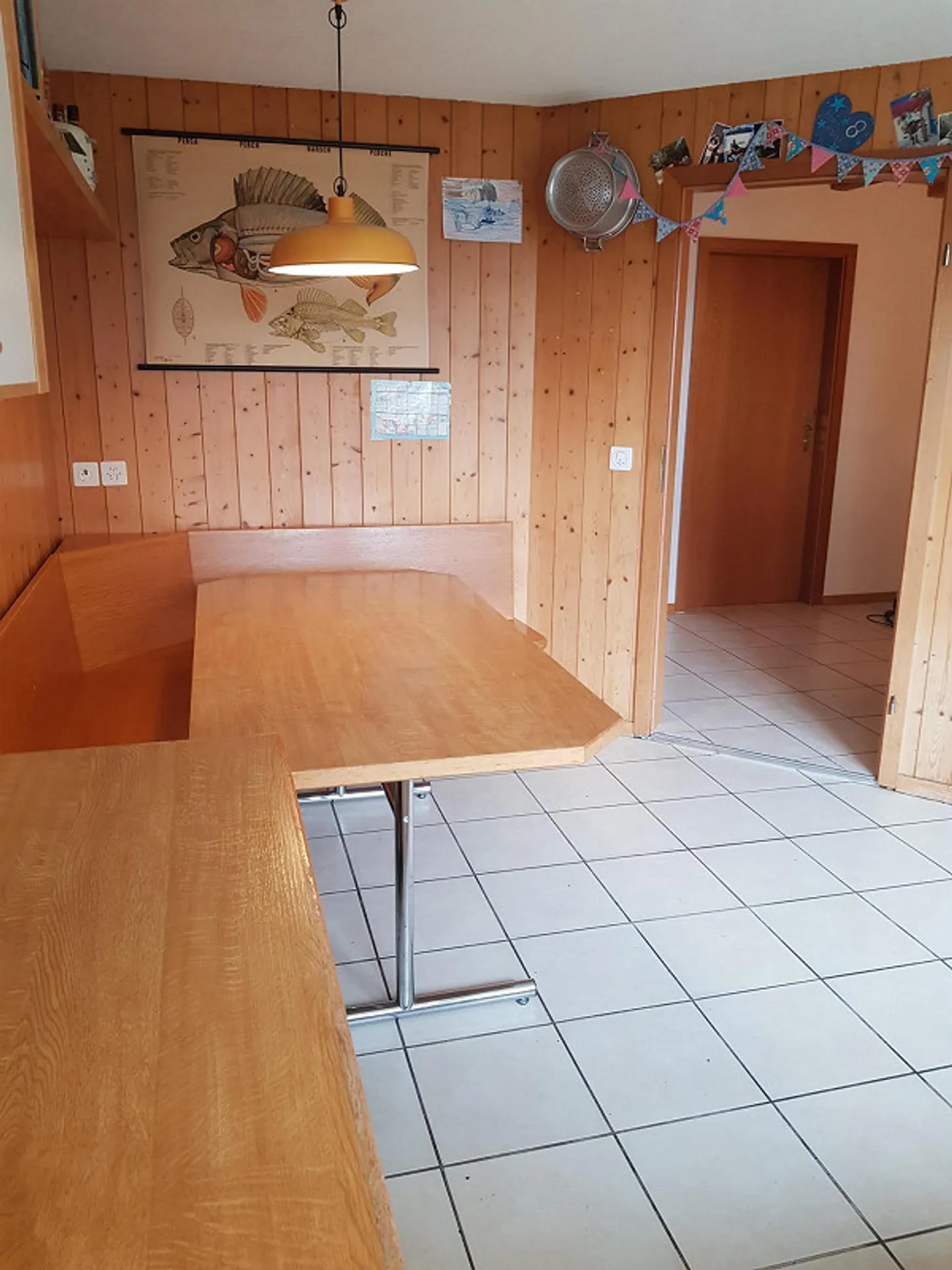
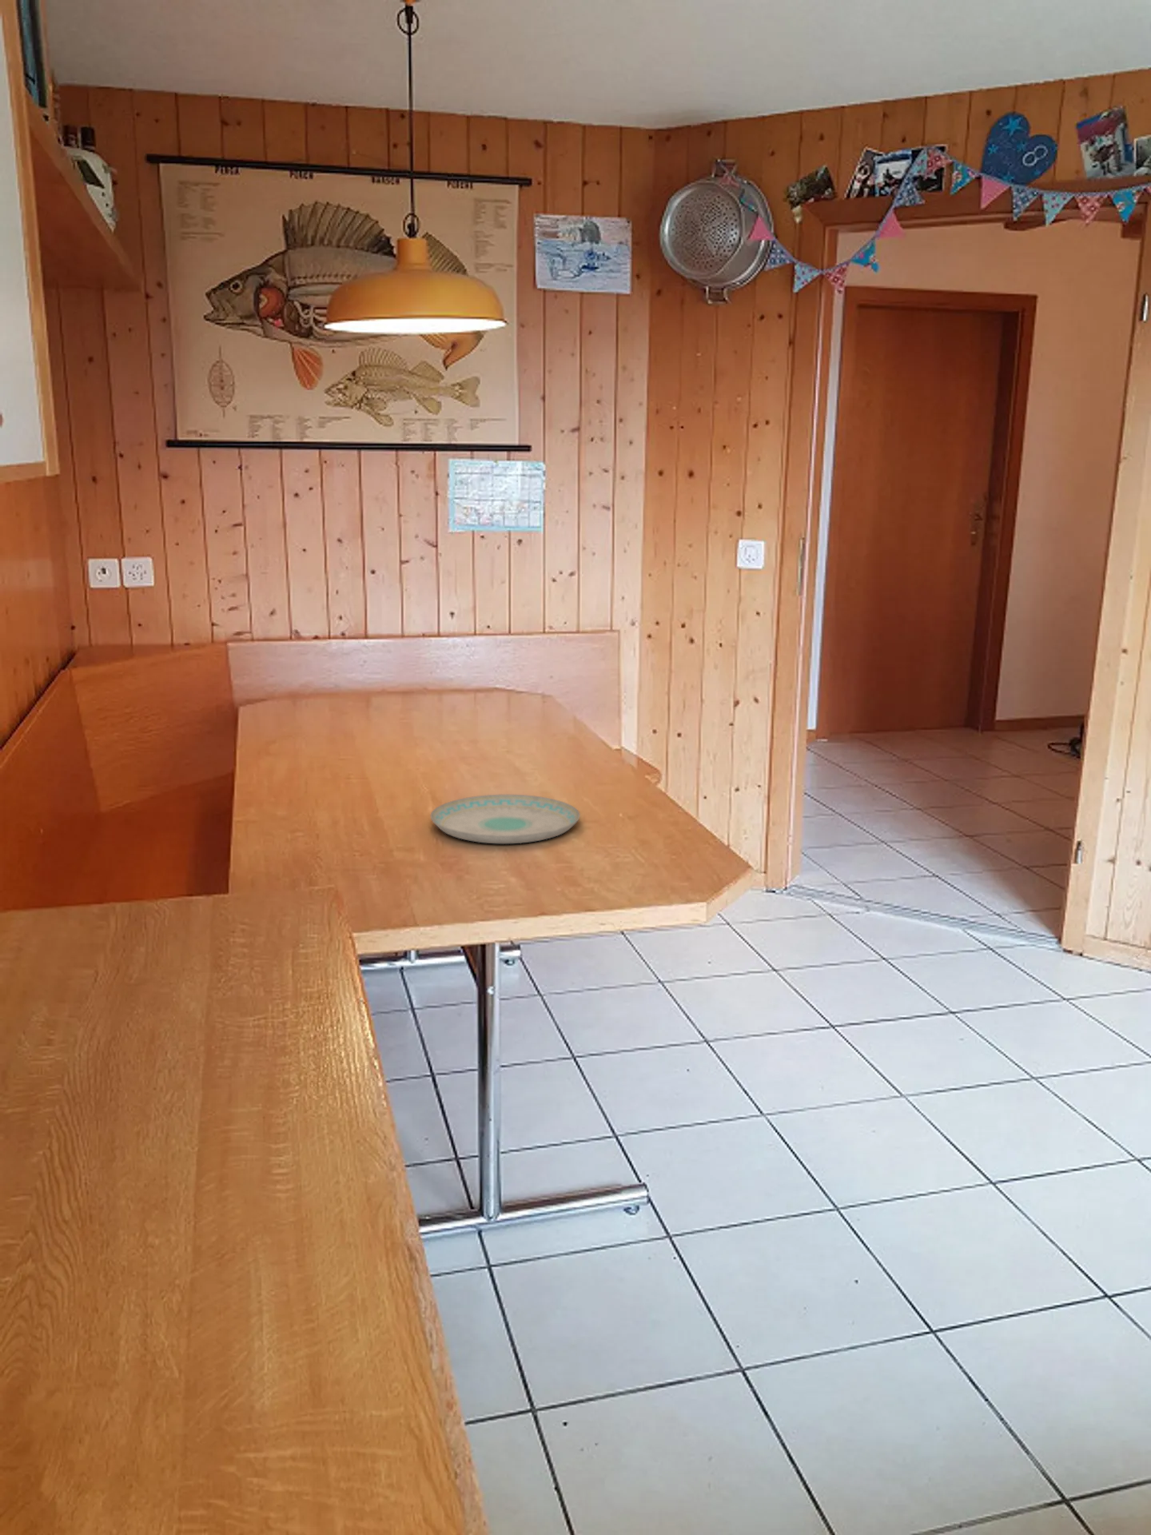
+ plate [430,794,582,844]
